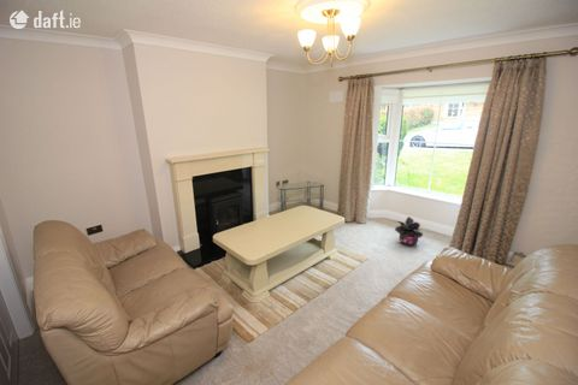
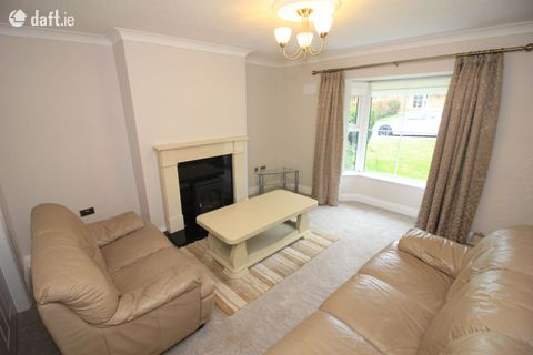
- potted plant [394,215,424,248]
